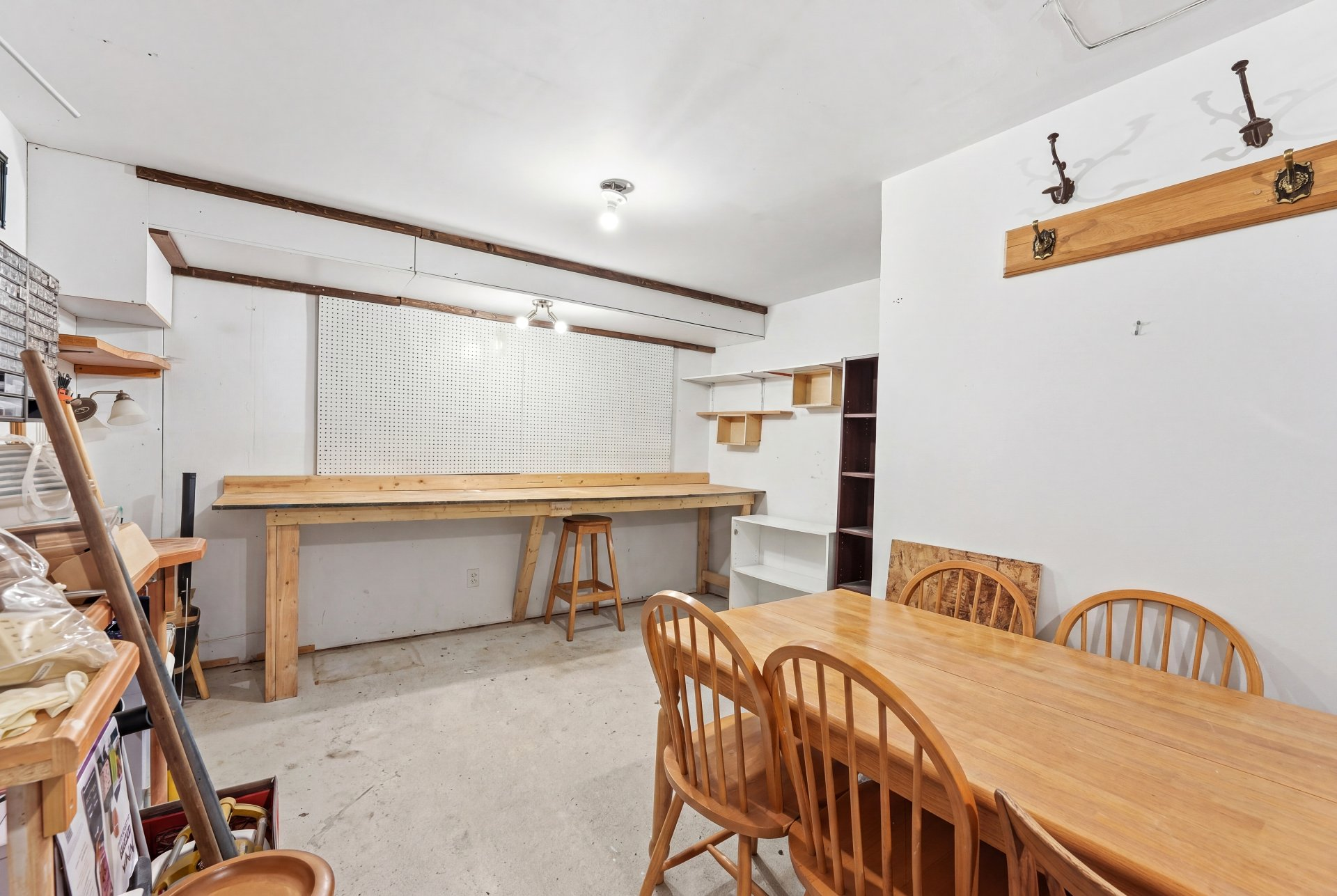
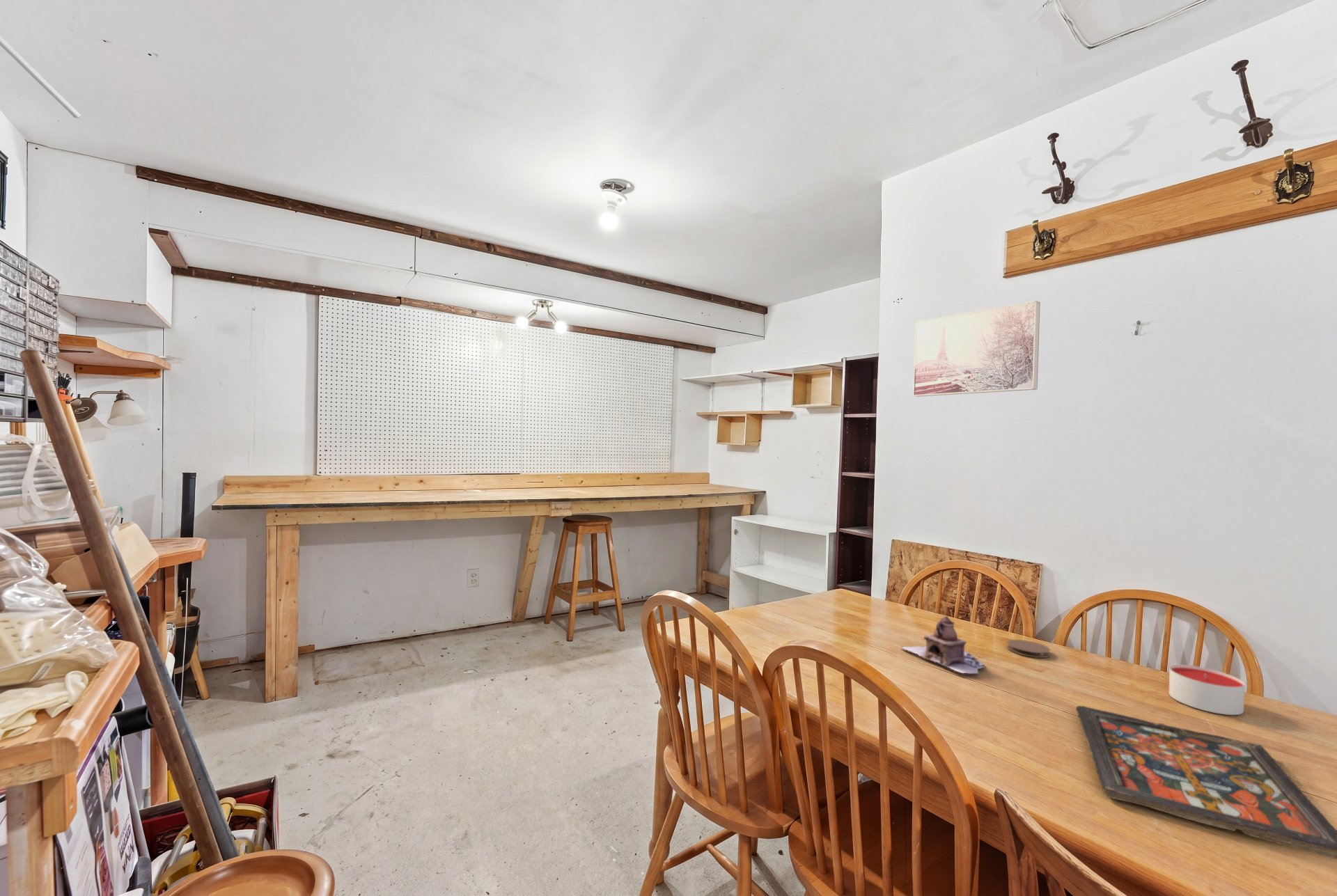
+ board game [1075,705,1337,860]
+ candle [1168,664,1245,716]
+ coaster [1006,639,1051,659]
+ teapot [900,615,985,674]
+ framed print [912,300,1041,397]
